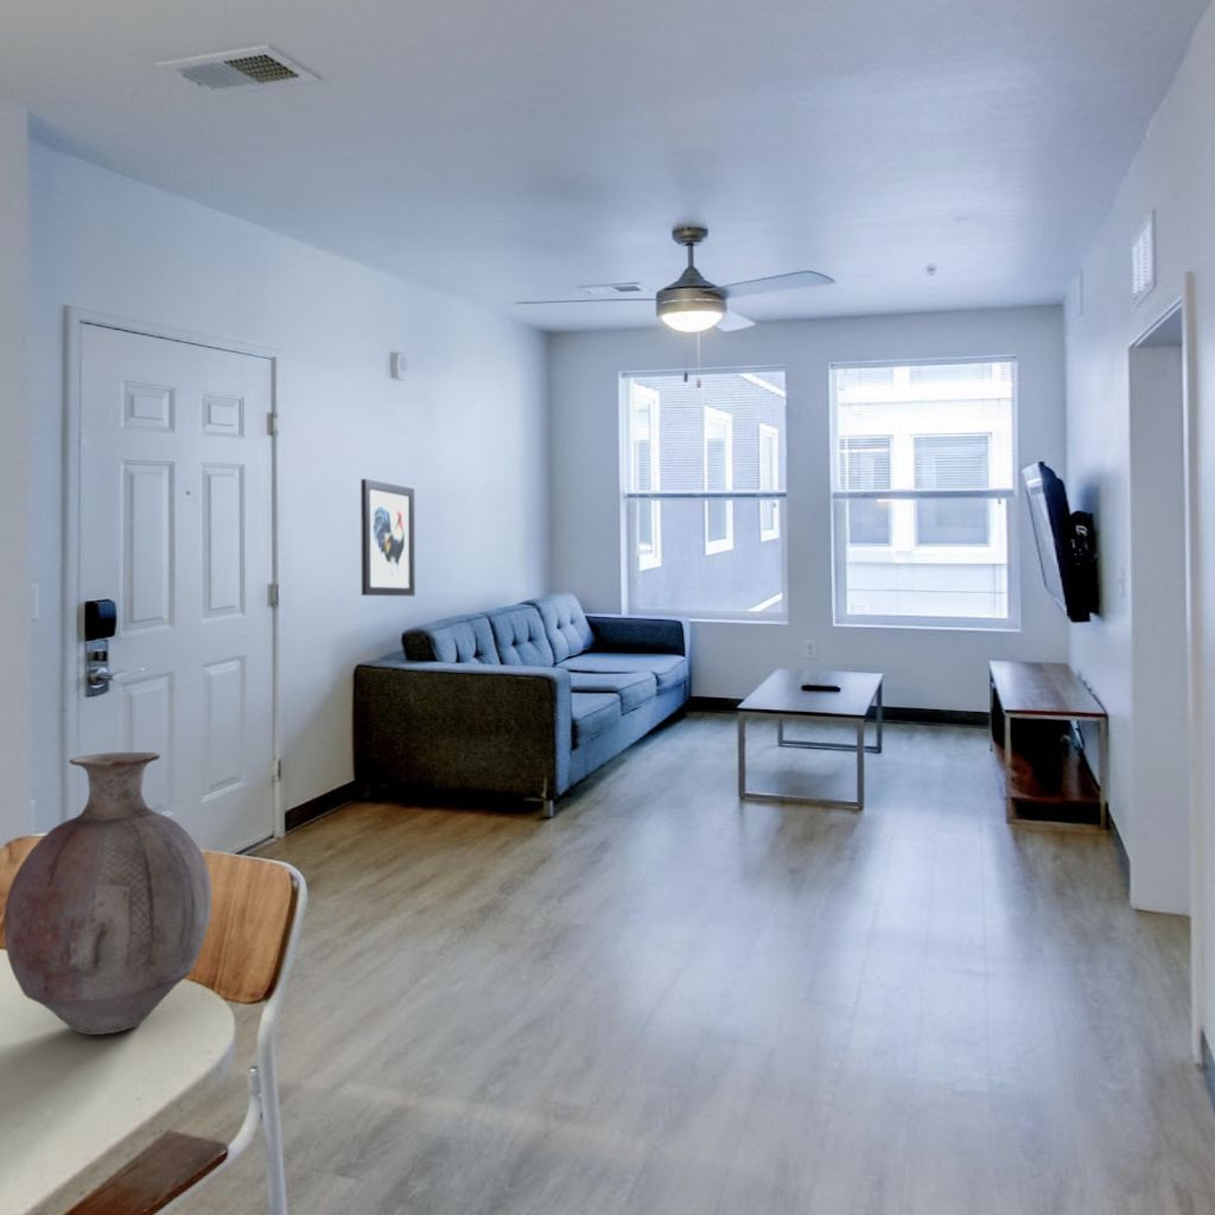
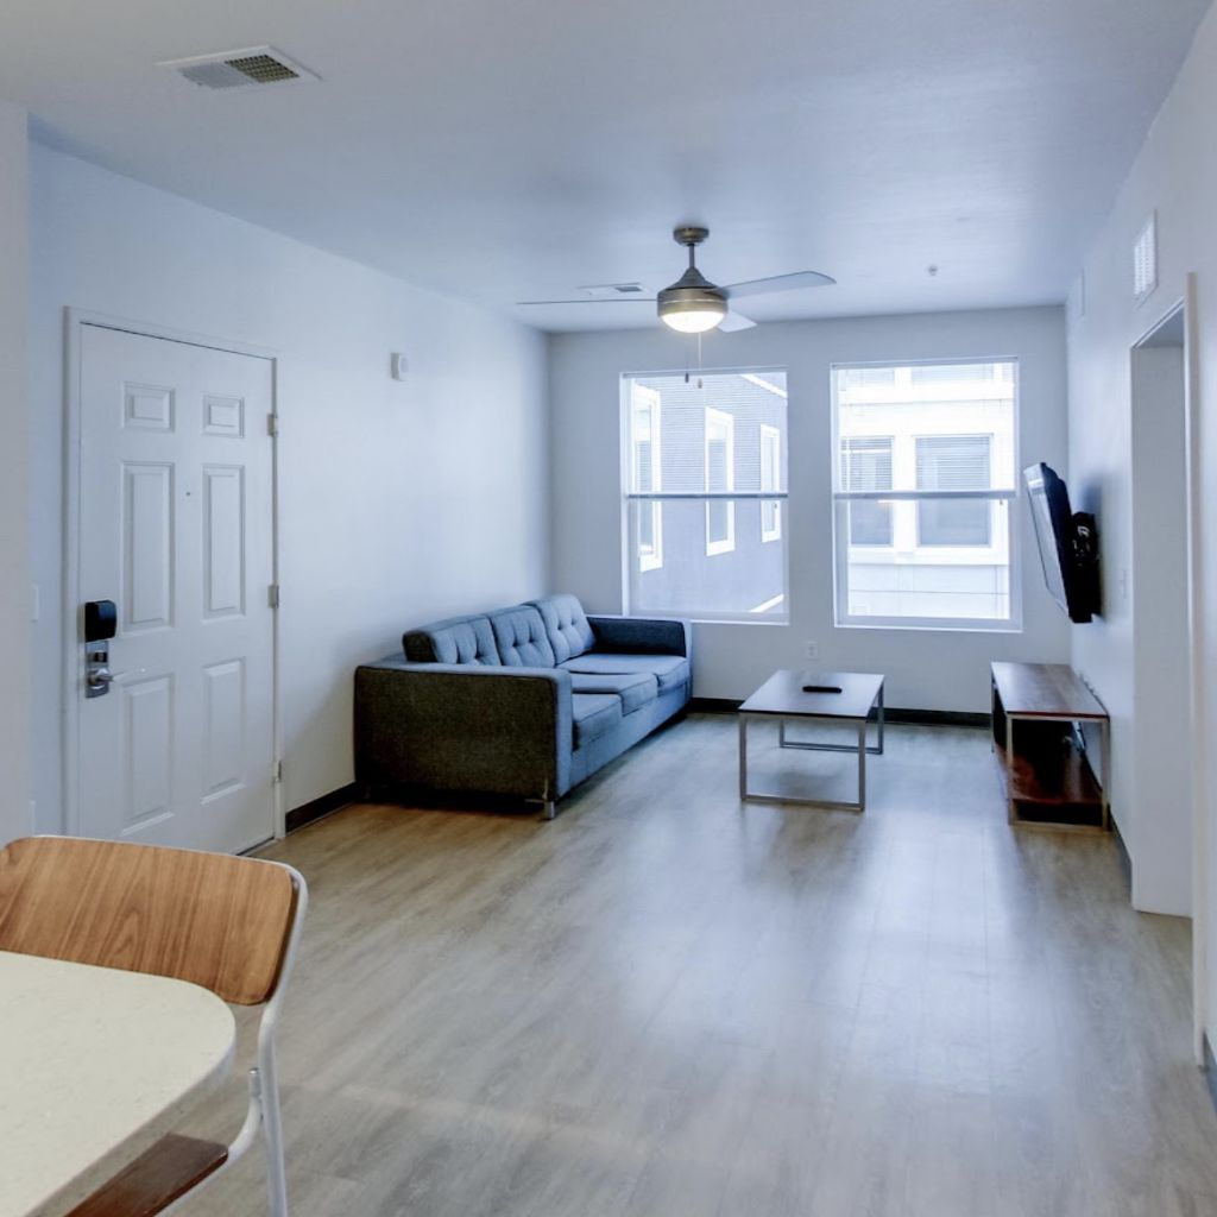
- vase [2,751,212,1036]
- wall art [360,478,416,597]
